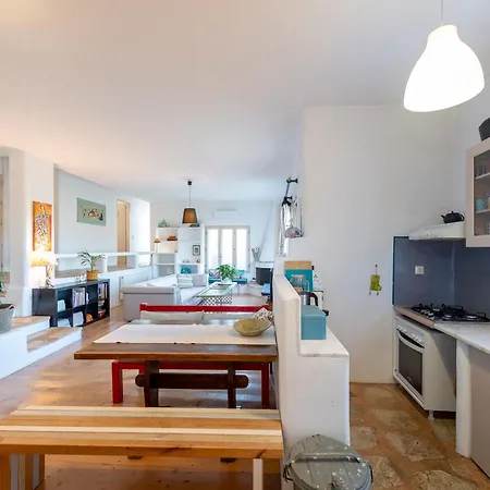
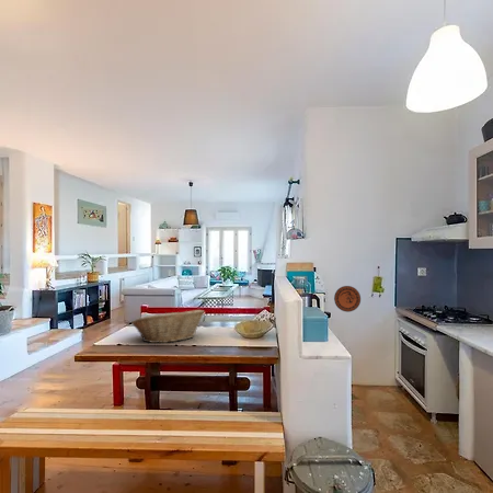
+ decorative plate [333,285,362,313]
+ fruit basket [130,309,206,344]
